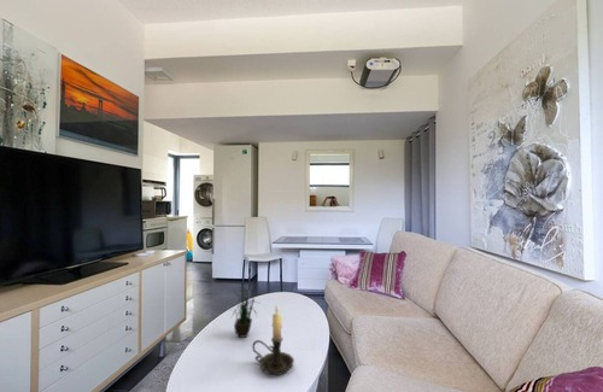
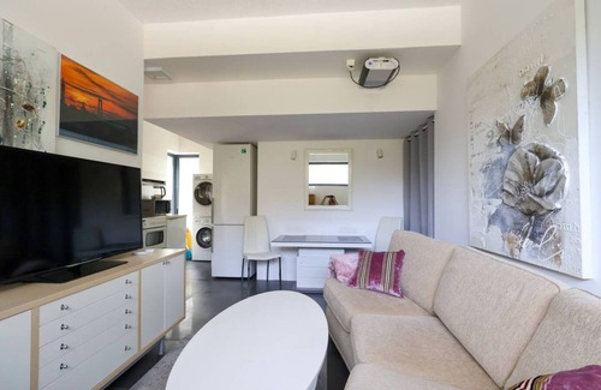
- candle holder [251,302,295,376]
- potted plant [230,279,260,339]
